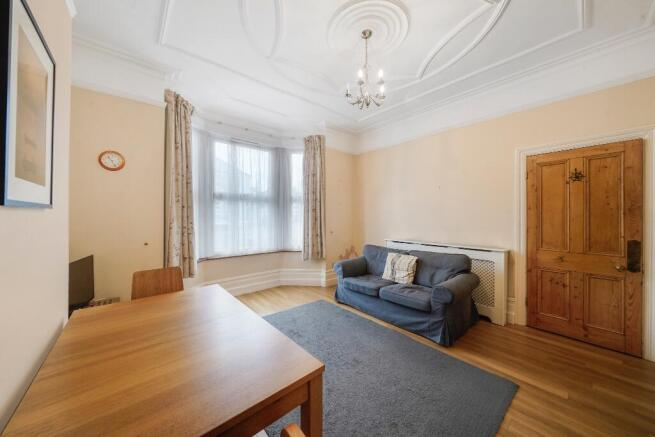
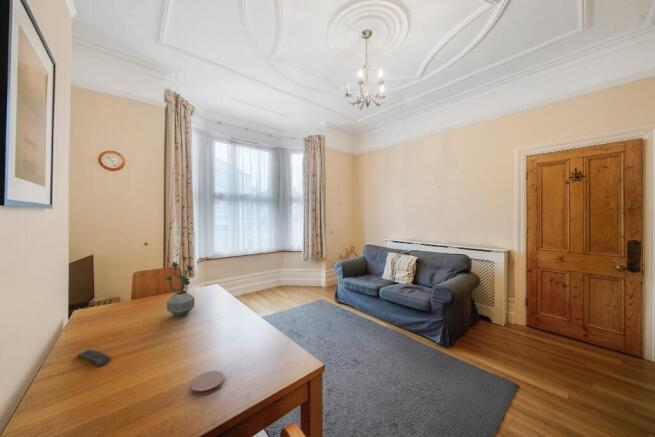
+ remote control [76,348,112,367]
+ coaster [189,370,225,396]
+ potted plant [164,261,195,318]
